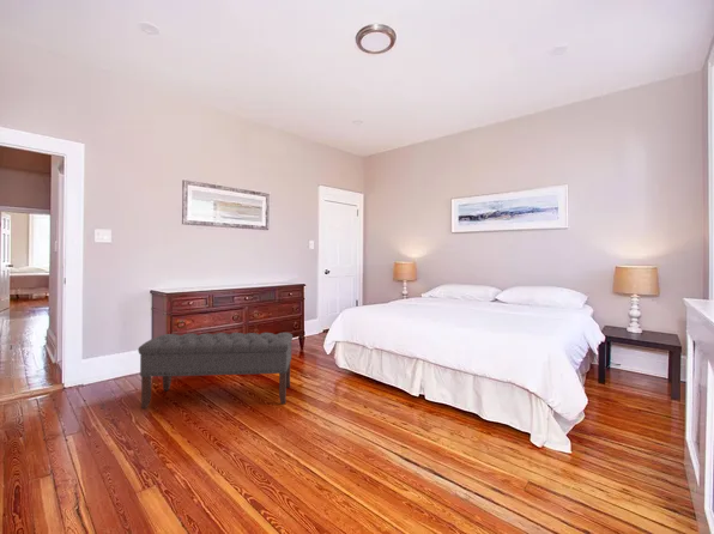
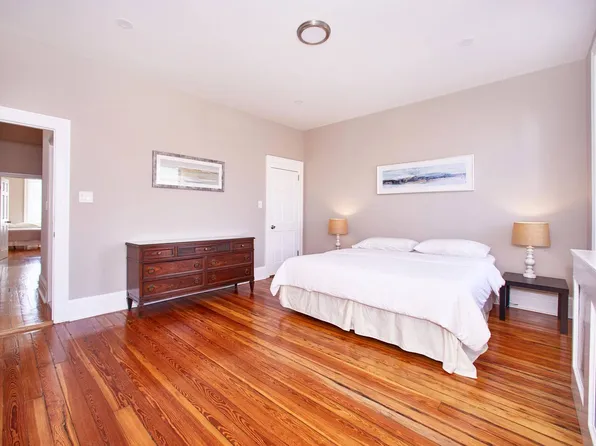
- bench [137,332,294,409]
